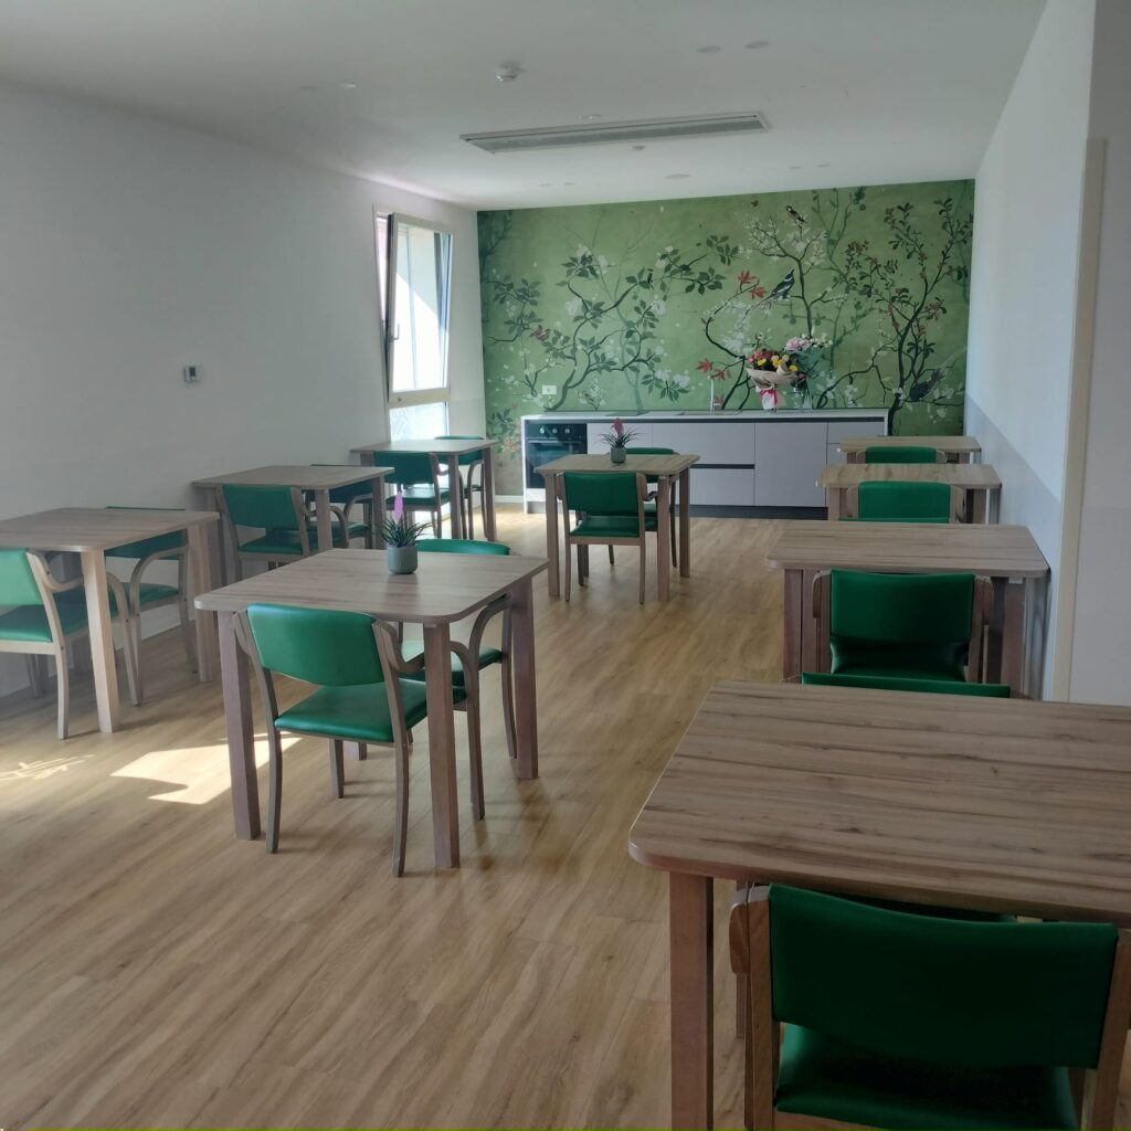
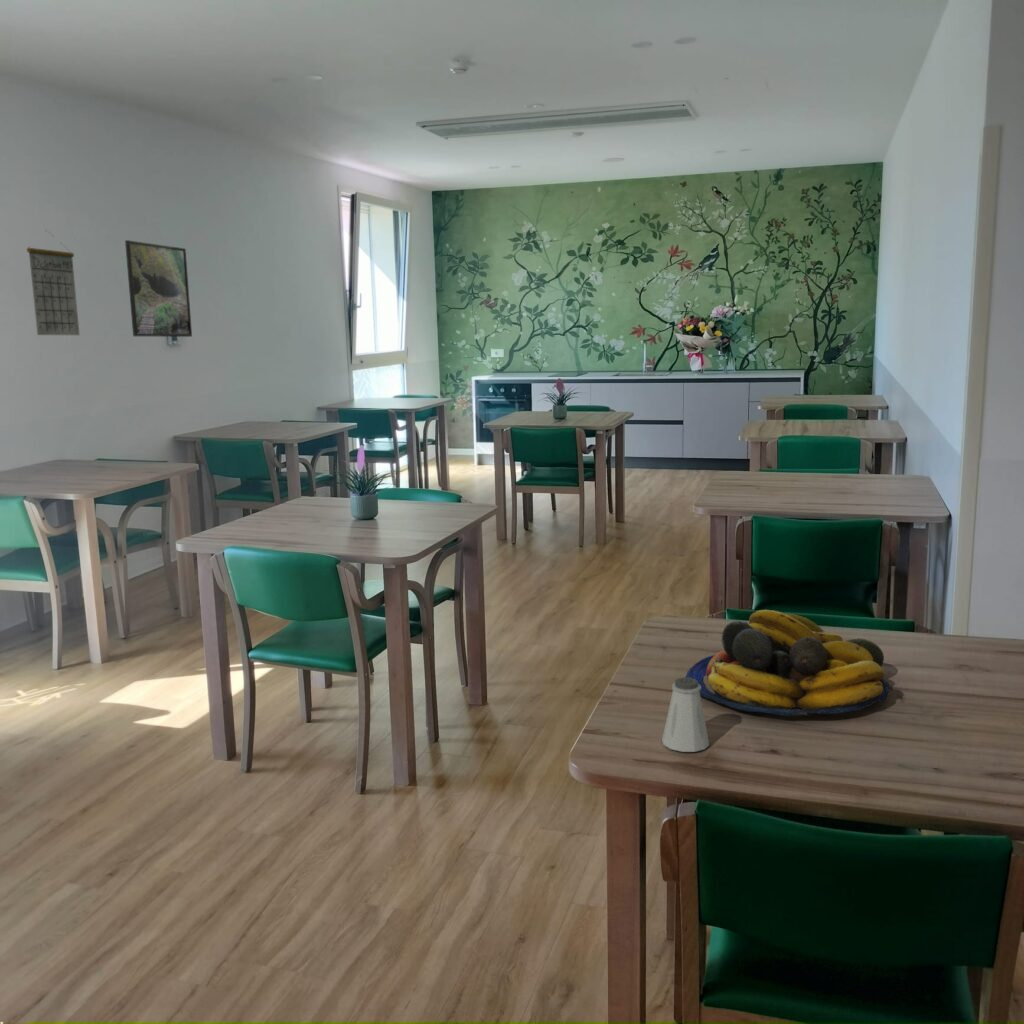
+ calendar [26,229,80,336]
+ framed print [124,239,193,338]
+ saltshaker [661,677,710,753]
+ fruit bowl [685,609,890,717]
